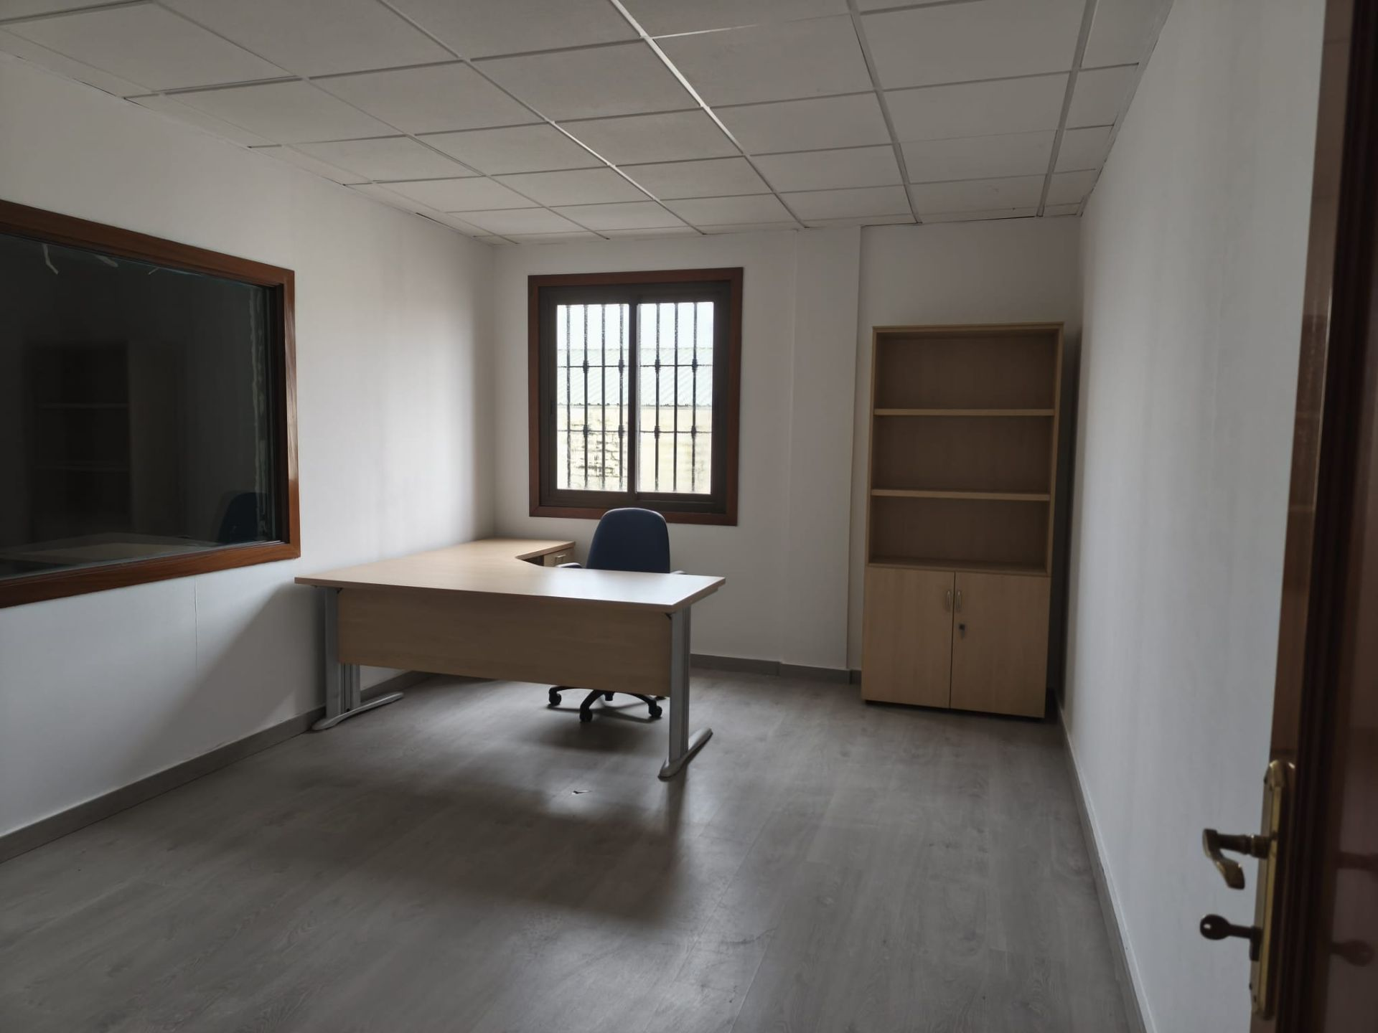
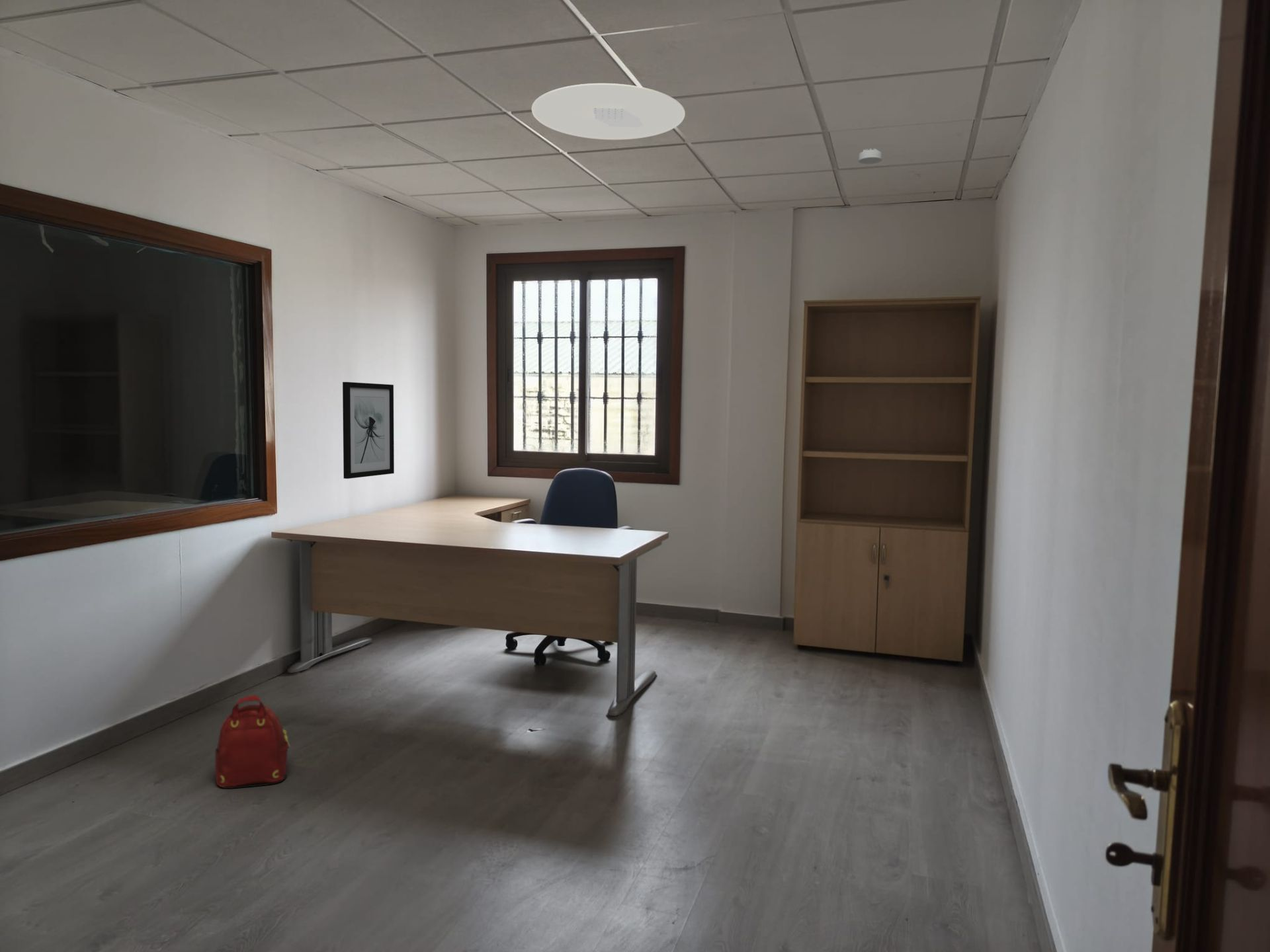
+ smoke detector [858,147,883,165]
+ ceiling light [531,83,686,140]
+ wall art [342,381,395,479]
+ backpack [214,695,290,789]
